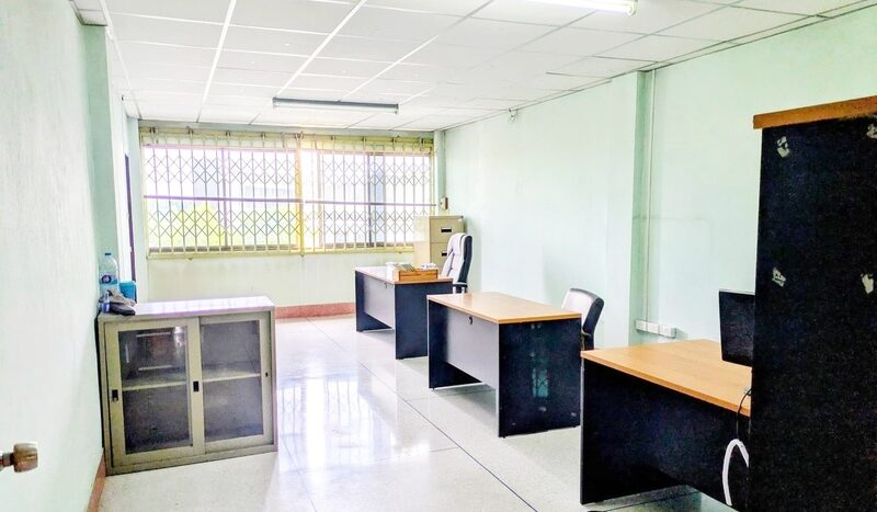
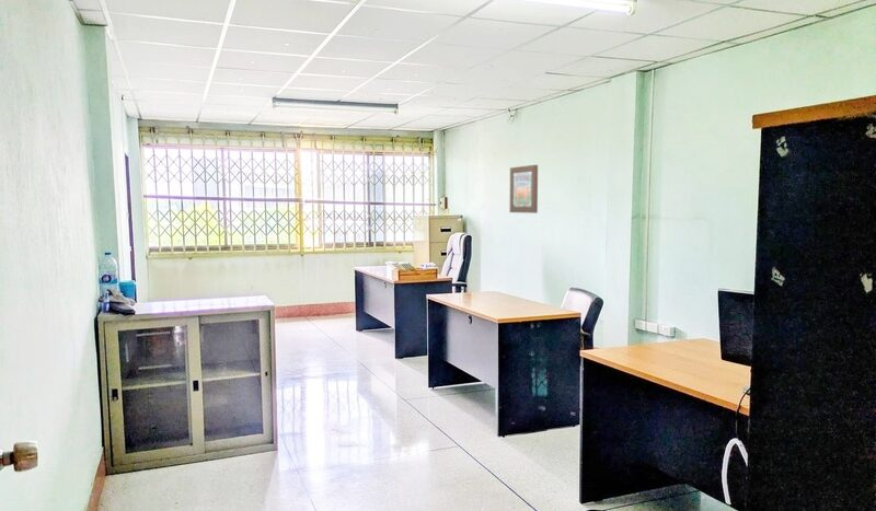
+ wall art [509,164,539,214]
